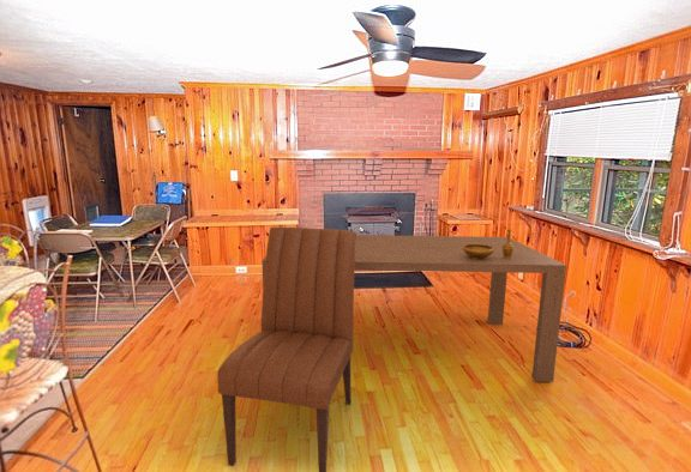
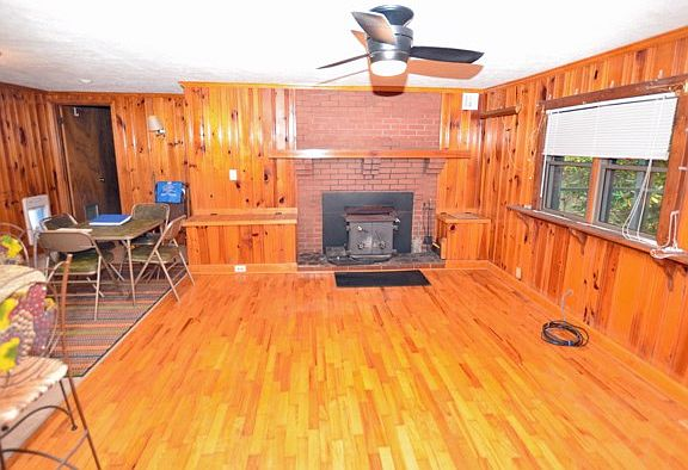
- dining table [262,234,567,383]
- chair [216,225,357,472]
- decorative bowl [463,228,513,259]
